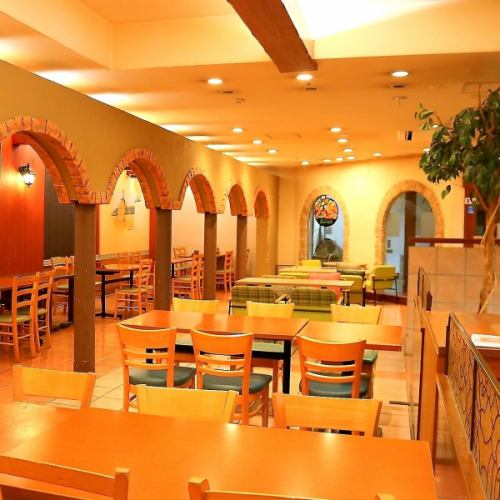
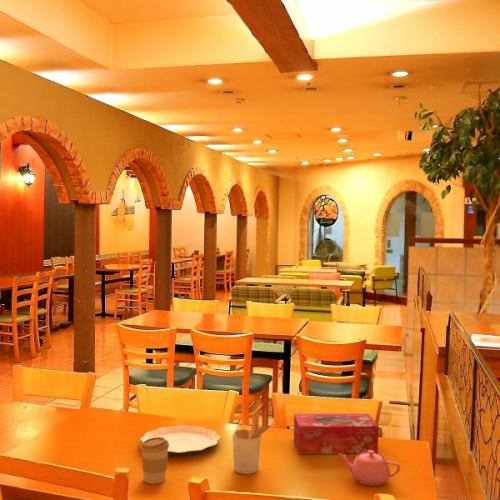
+ teapot [338,450,401,487]
+ tissue box [293,412,379,455]
+ coffee cup [139,437,169,485]
+ plate [139,424,221,456]
+ utensil holder [231,413,276,475]
